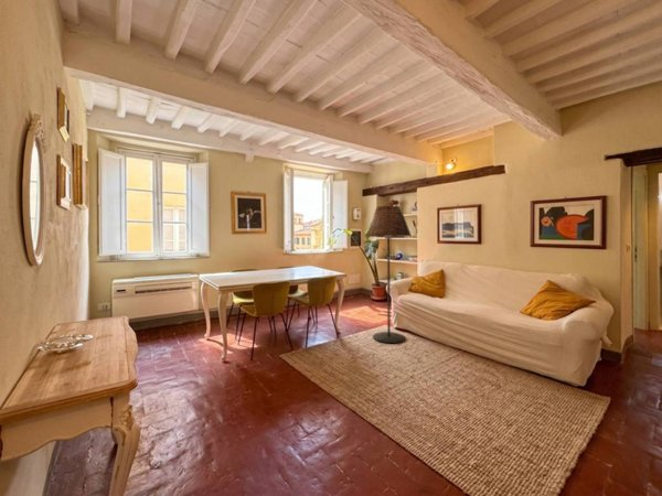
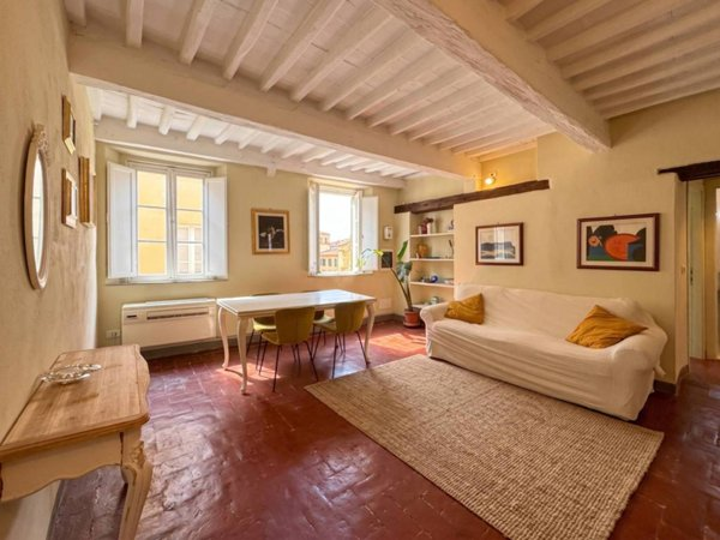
- floor lamp [365,205,413,344]
